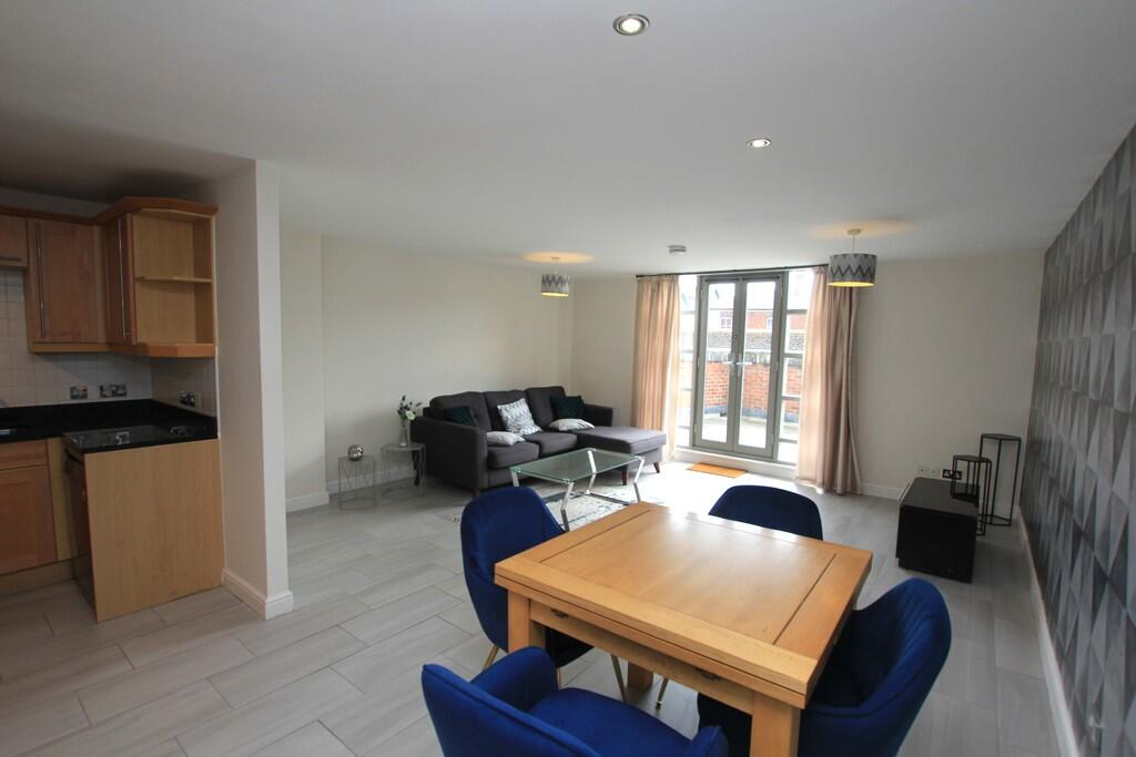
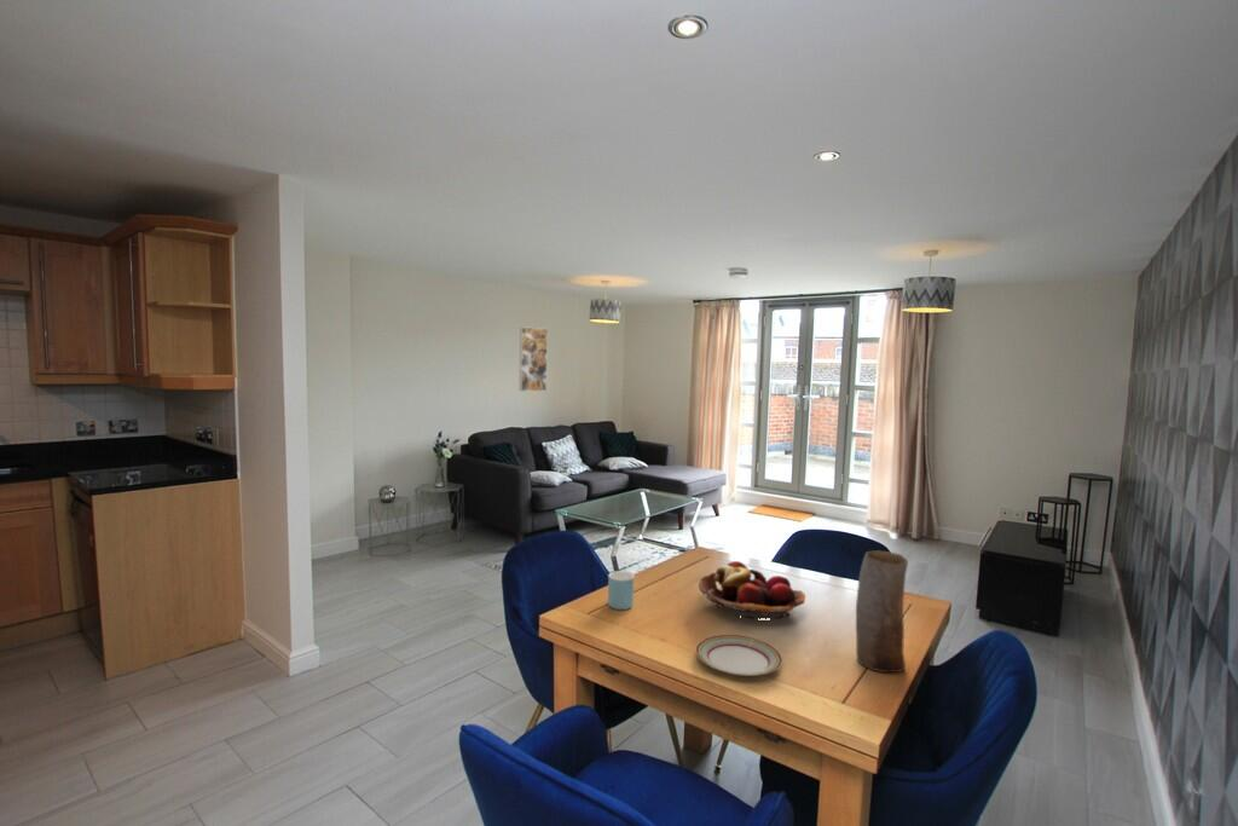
+ plate [695,634,783,677]
+ vase [855,549,909,674]
+ fruit basket [698,560,806,622]
+ mug [607,570,636,611]
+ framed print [519,325,549,393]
